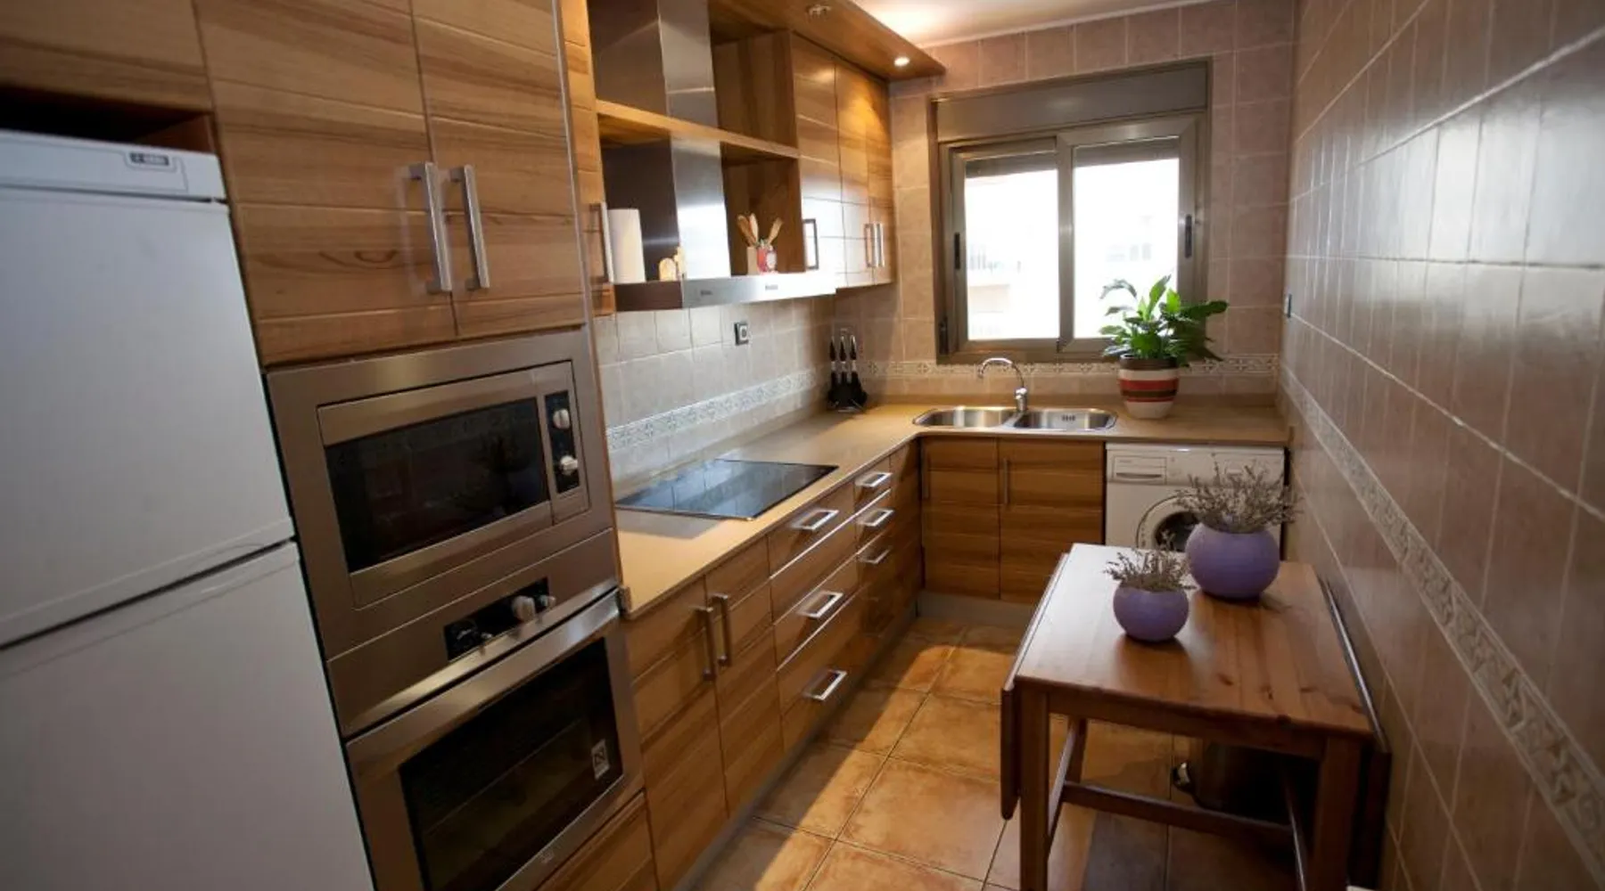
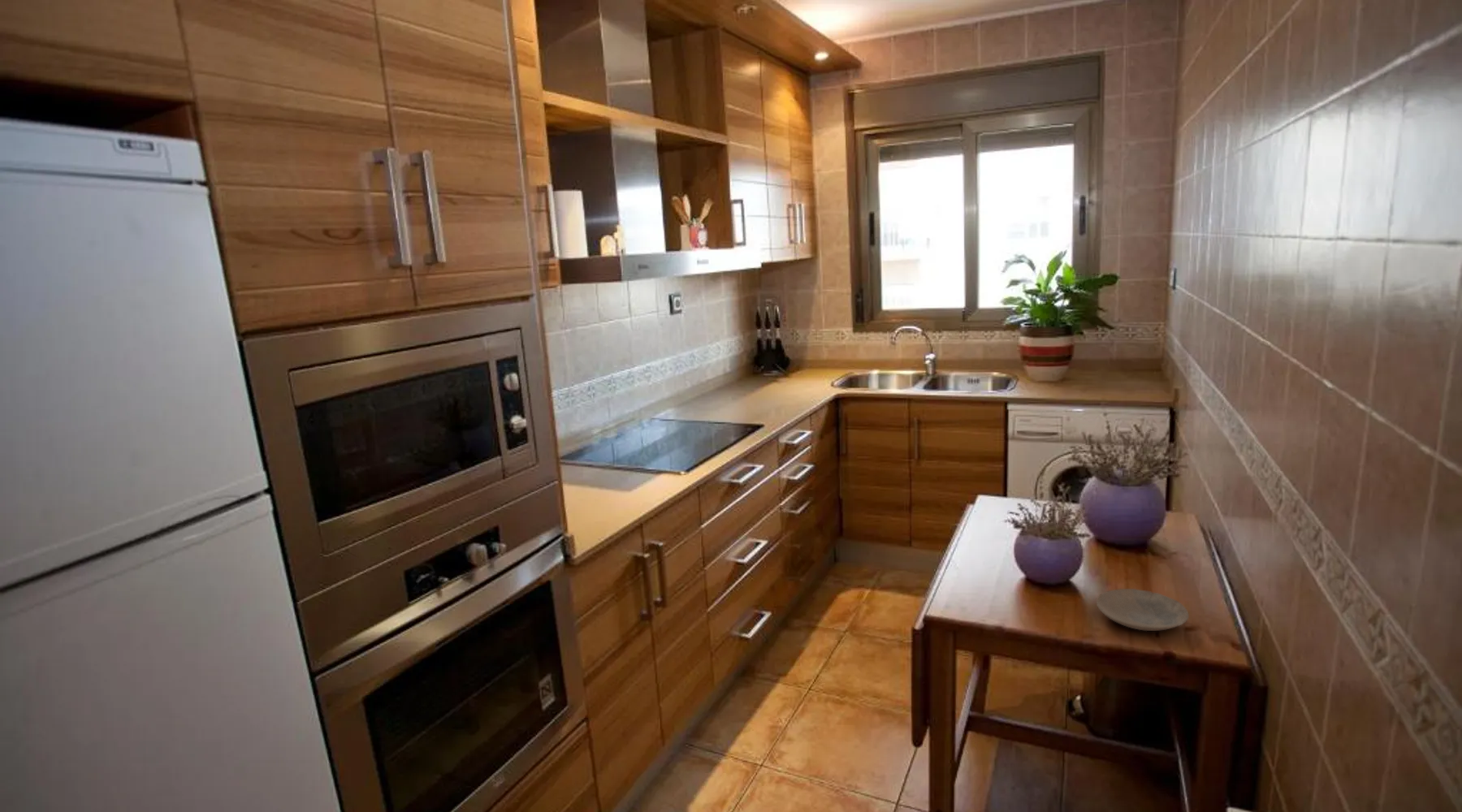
+ plate [1096,588,1190,632]
